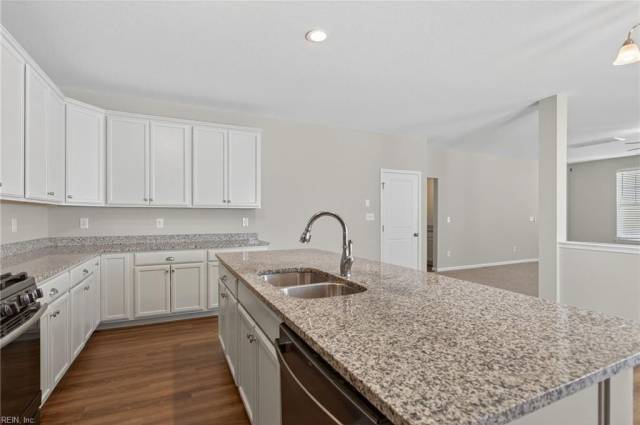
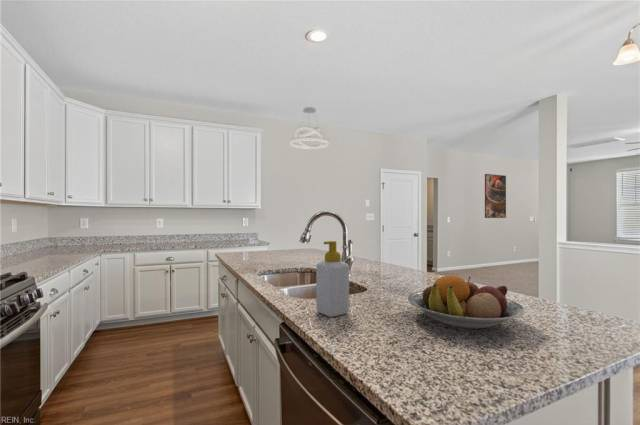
+ pendant light [289,106,330,150]
+ soap bottle [315,240,350,318]
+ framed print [484,173,507,219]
+ fruit bowl [407,275,526,330]
